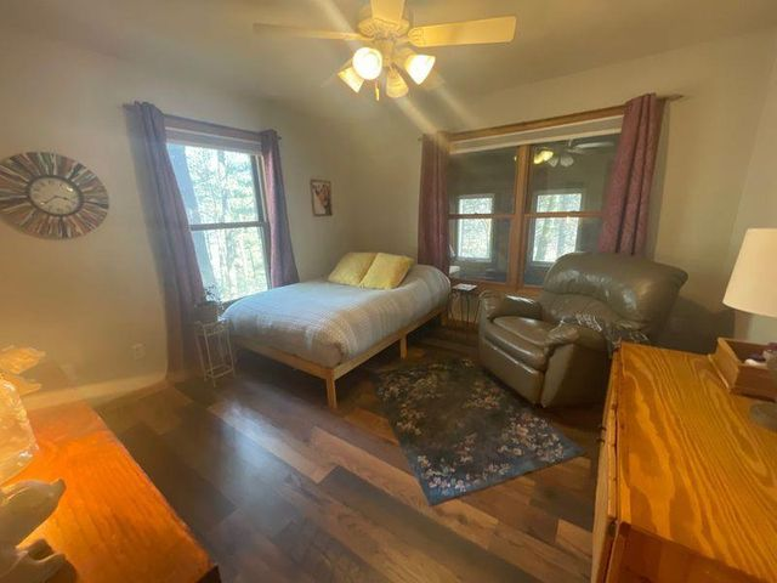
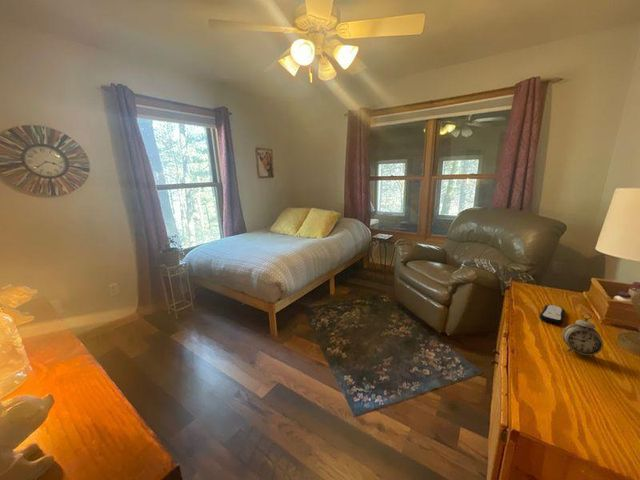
+ remote control [539,304,566,325]
+ alarm clock [561,312,604,362]
